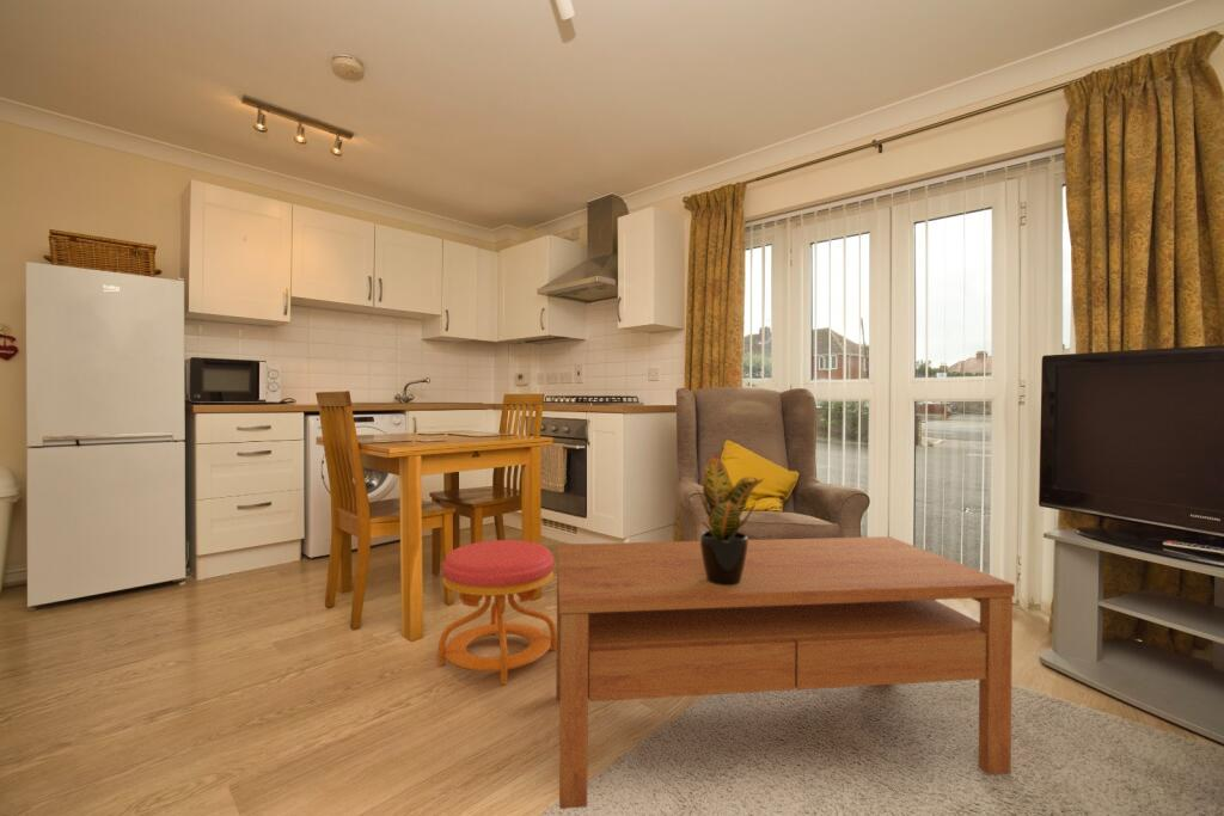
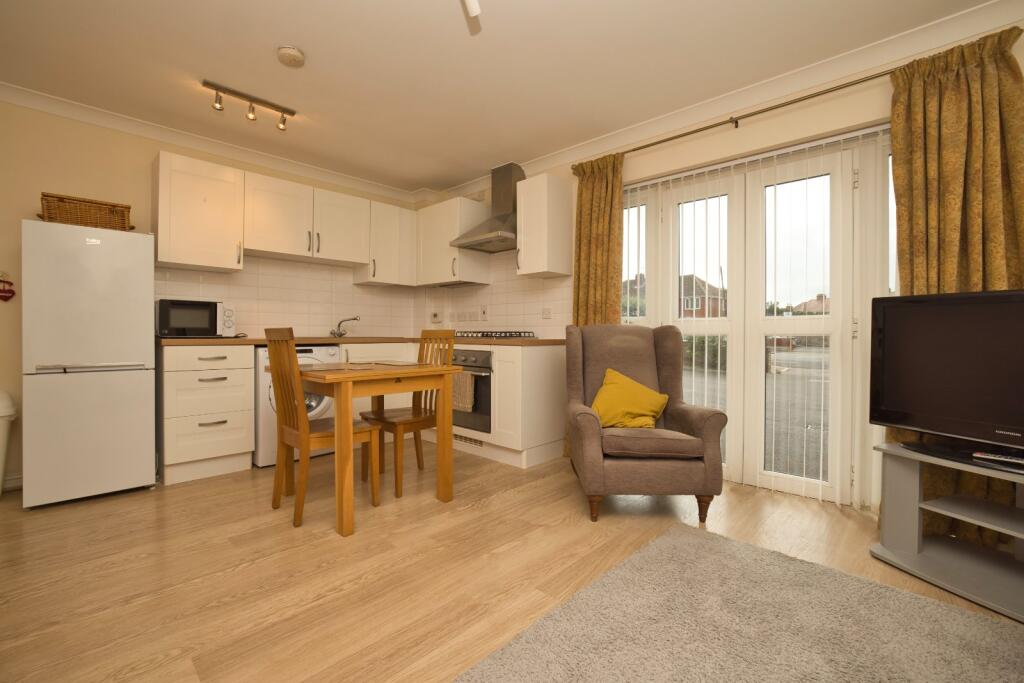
- potted plant [679,453,765,585]
- coffee table [555,535,1016,810]
- stool [436,539,557,686]
